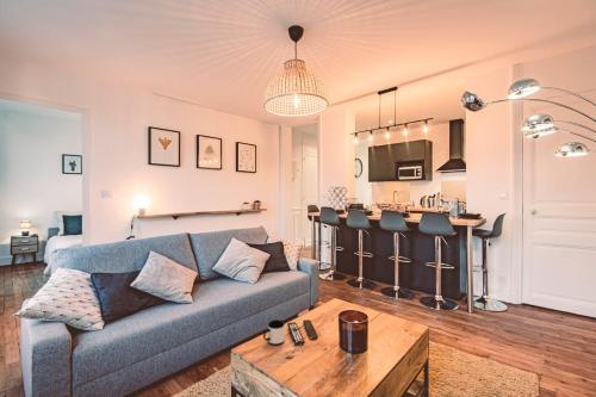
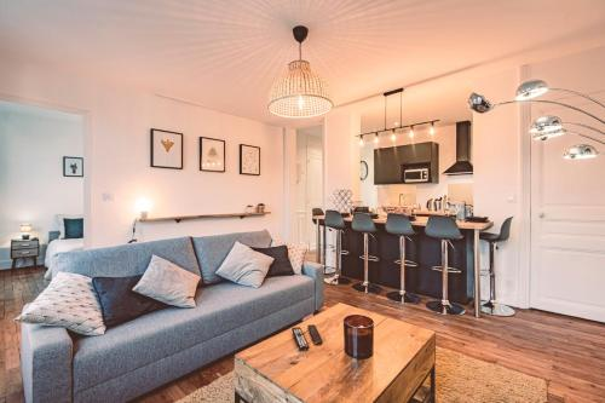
- mug [262,320,285,346]
